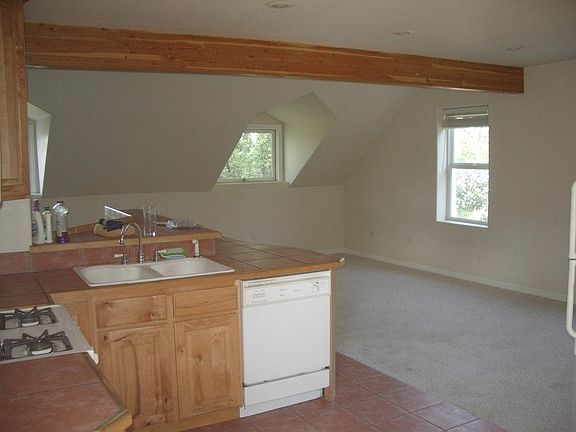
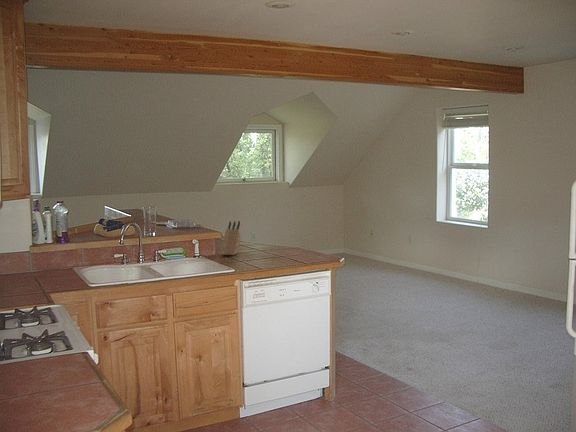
+ knife block [220,220,241,256]
